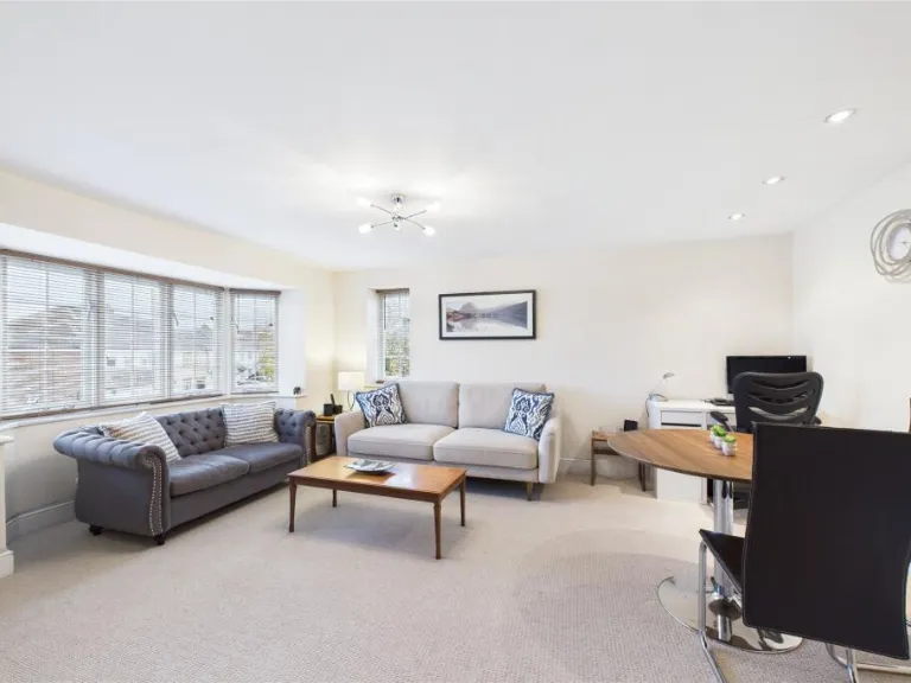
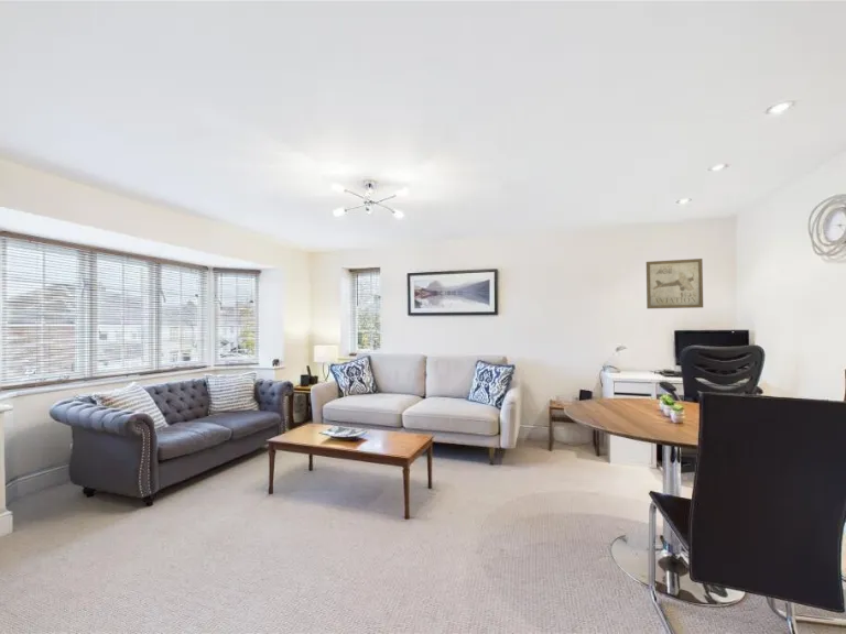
+ wall art [646,258,704,309]
